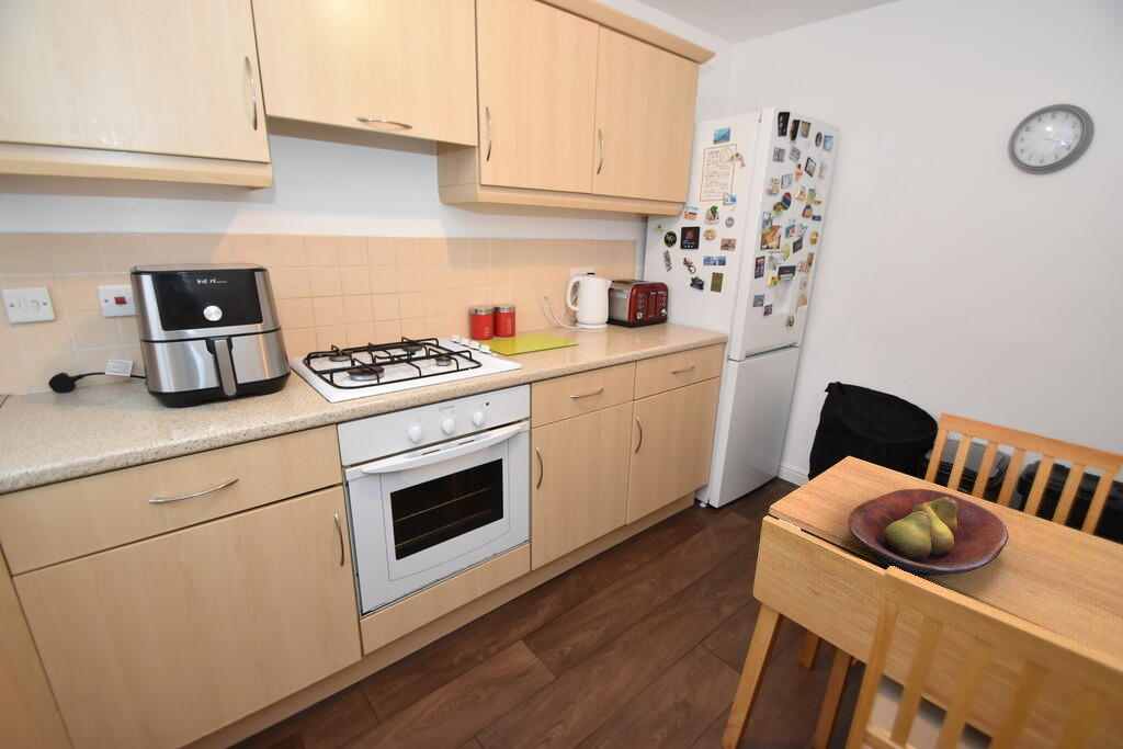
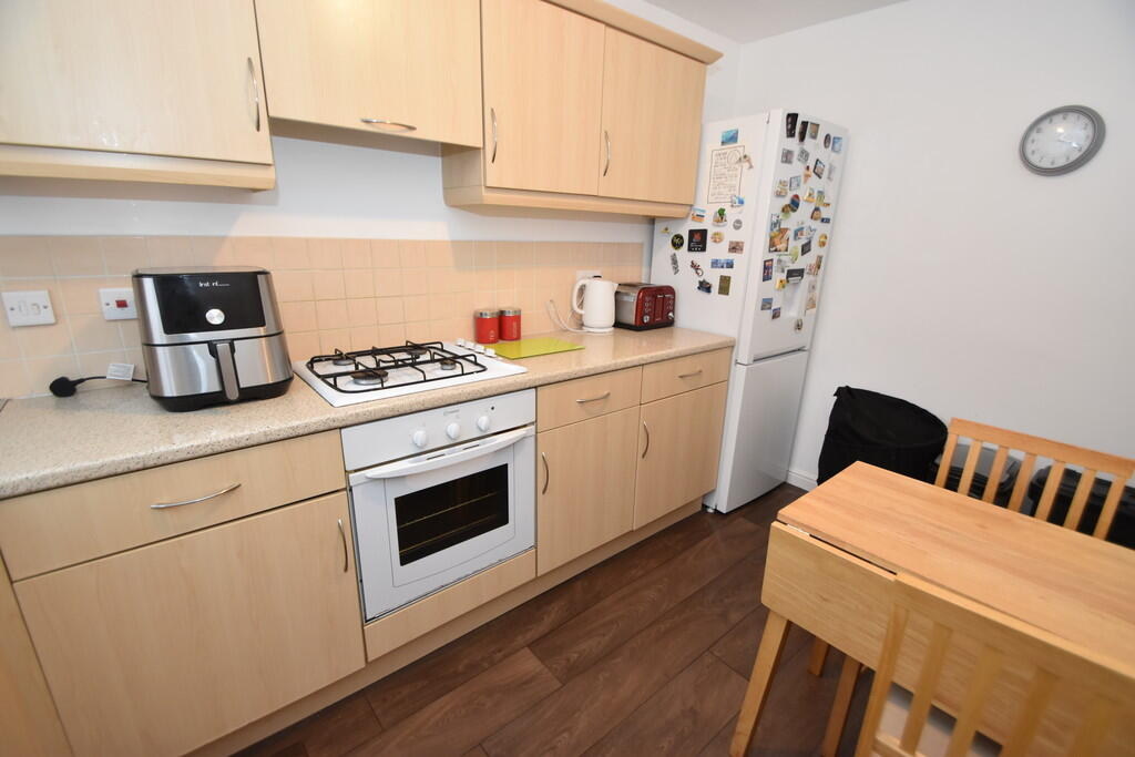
- fruit bowl [847,488,1010,578]
